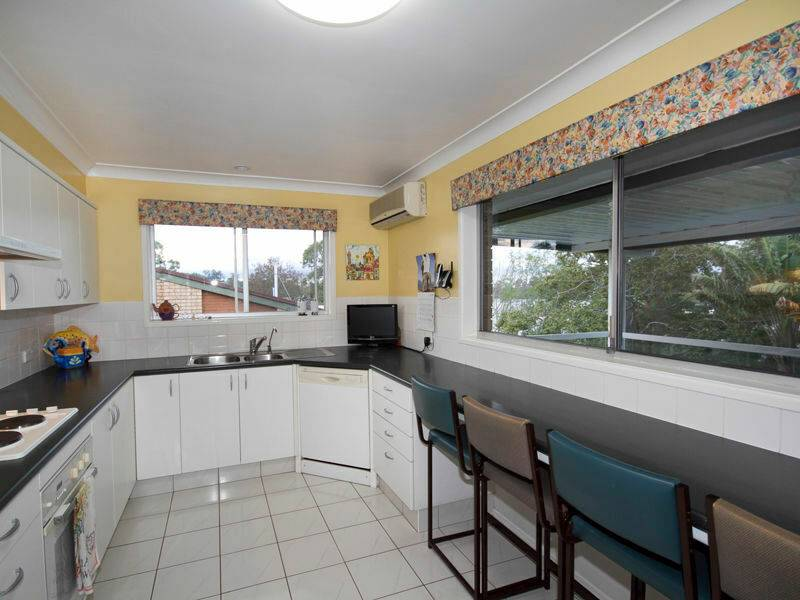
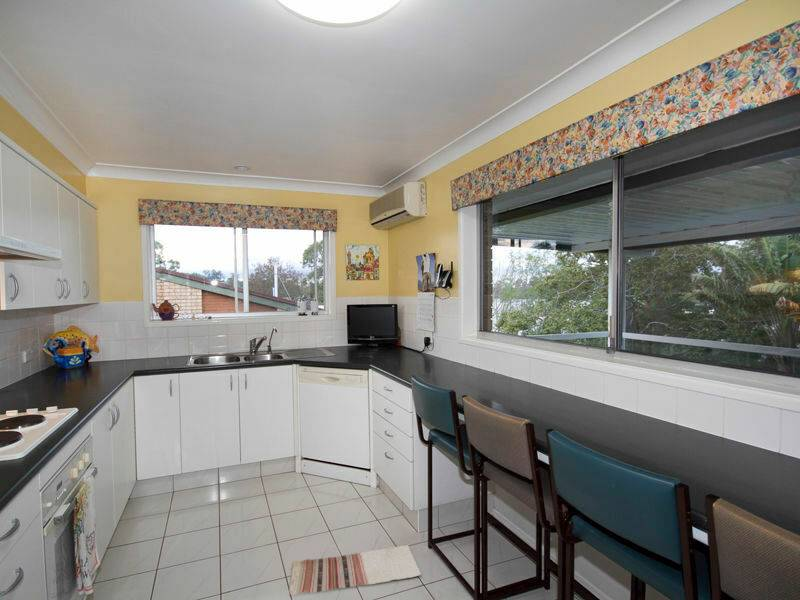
+ rug [288,544,422,596]
